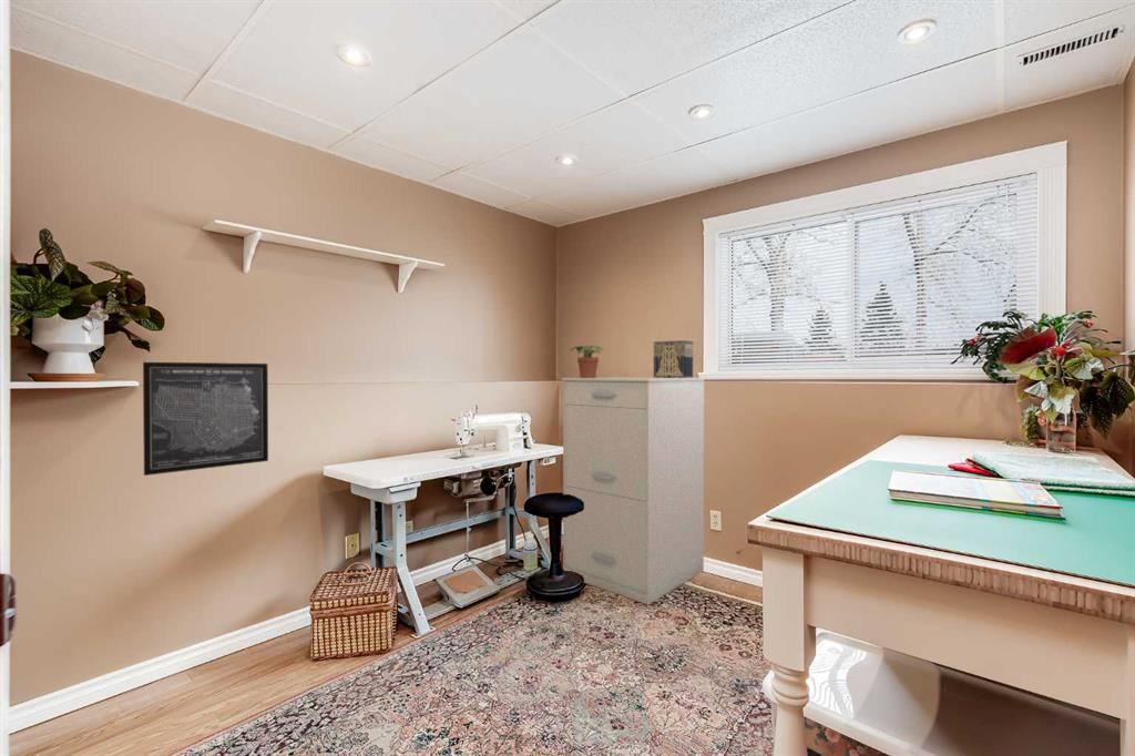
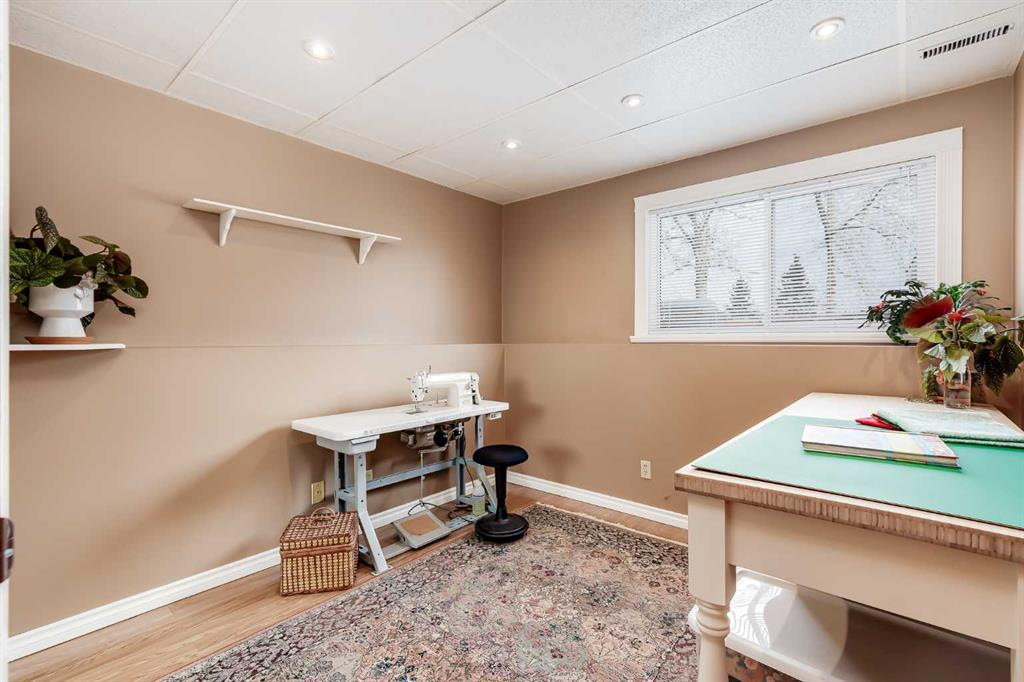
- decorative box [653,339,694,378]
- potted plant [570,345,605,378]
- wall art [142,361,269,477]
- filing cabinet [561,376,706,606]
